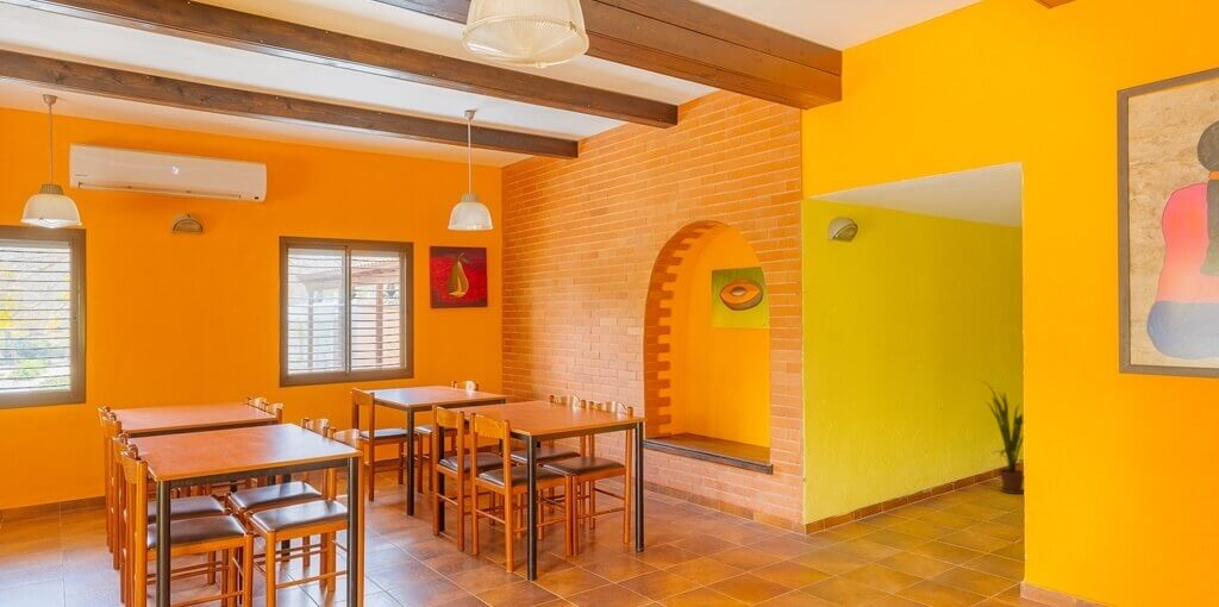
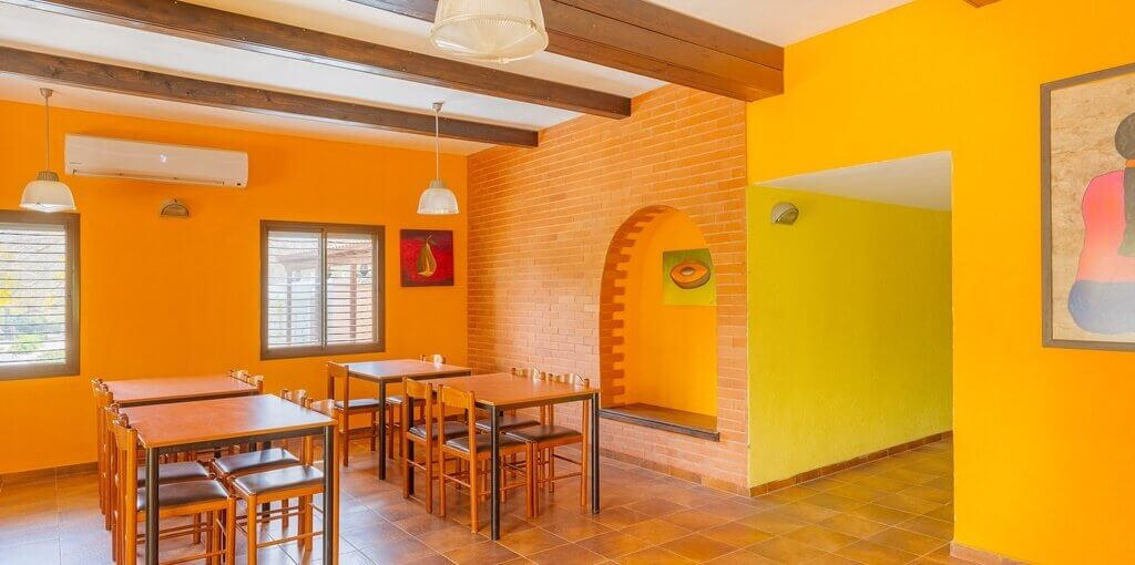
- house plant [976,377,1025,495]
